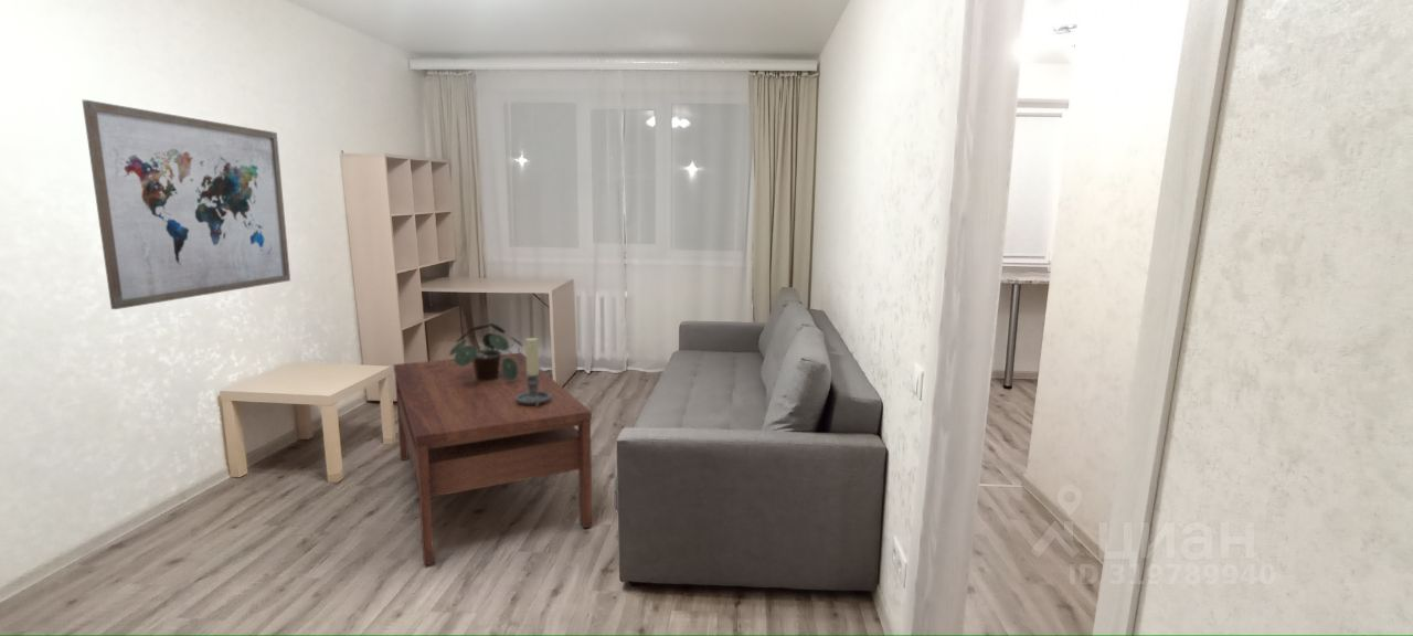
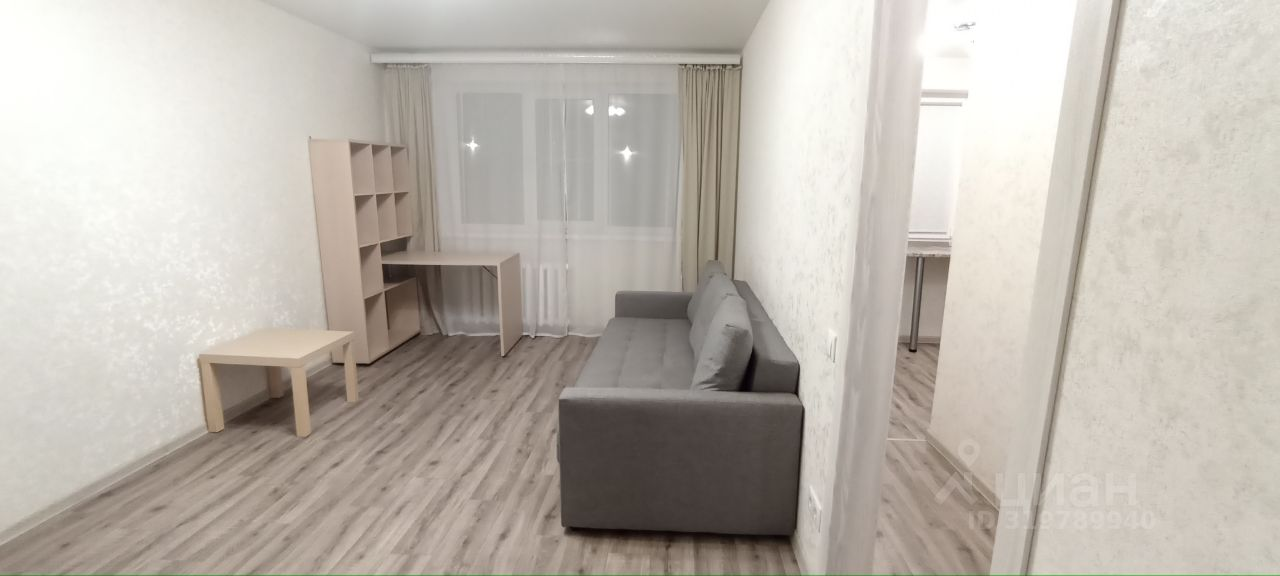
- candle holder [516,337,552,407]
- potted plant [448,322,524,381]
- coffee table [393,352,593,566]
- wall art [81,99,291,310]
